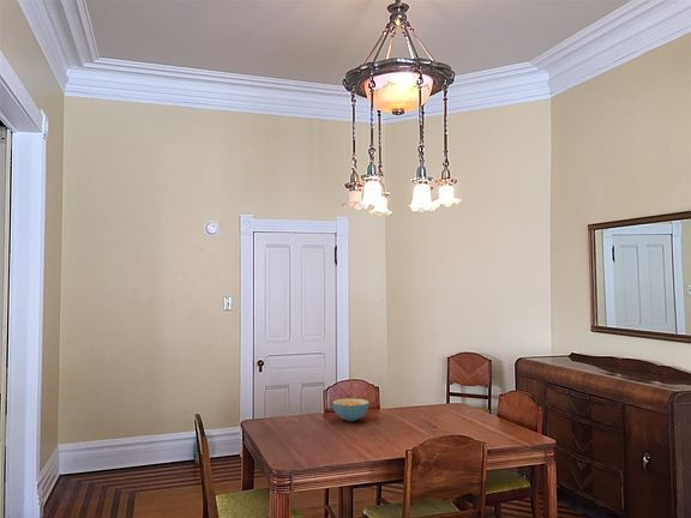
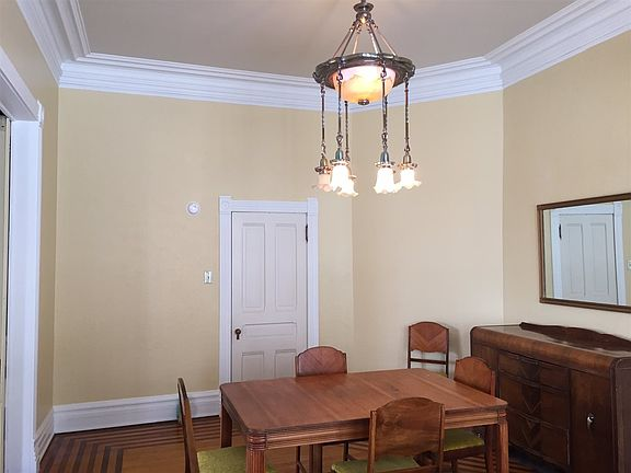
- cereal bowl [331,397,369,422]
